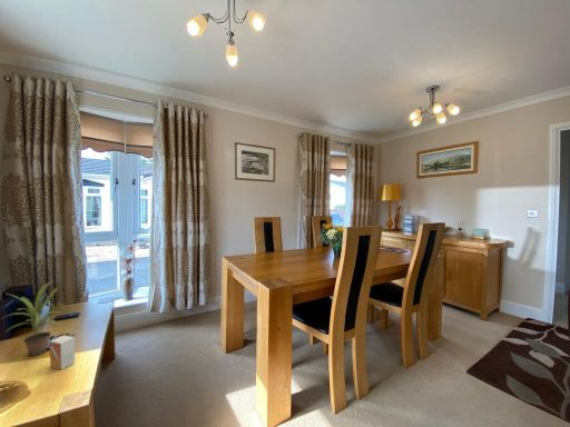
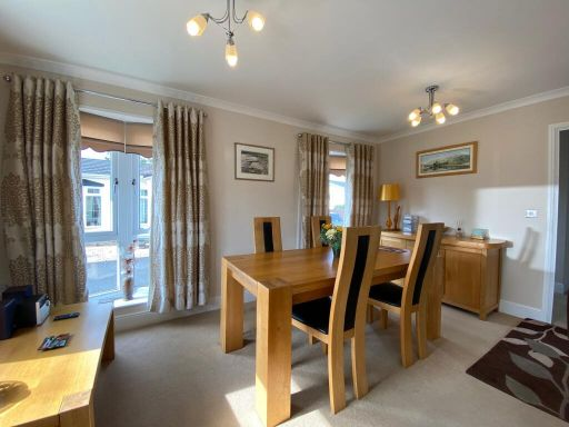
- potted plant [2,280,62,357]
- small box [49,335,77,370]
